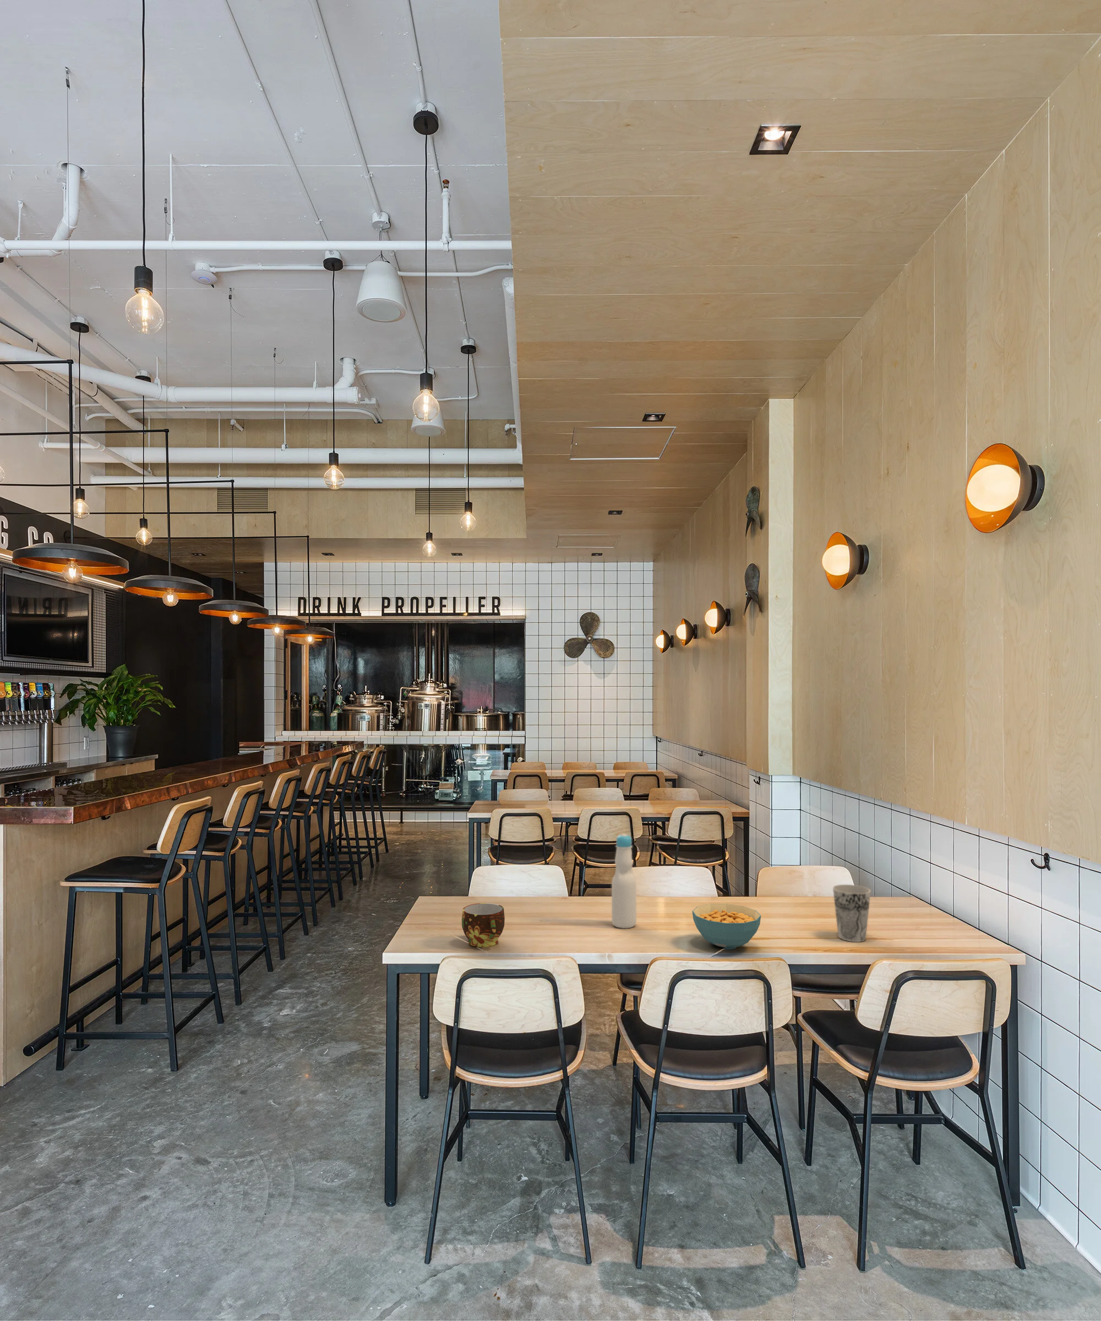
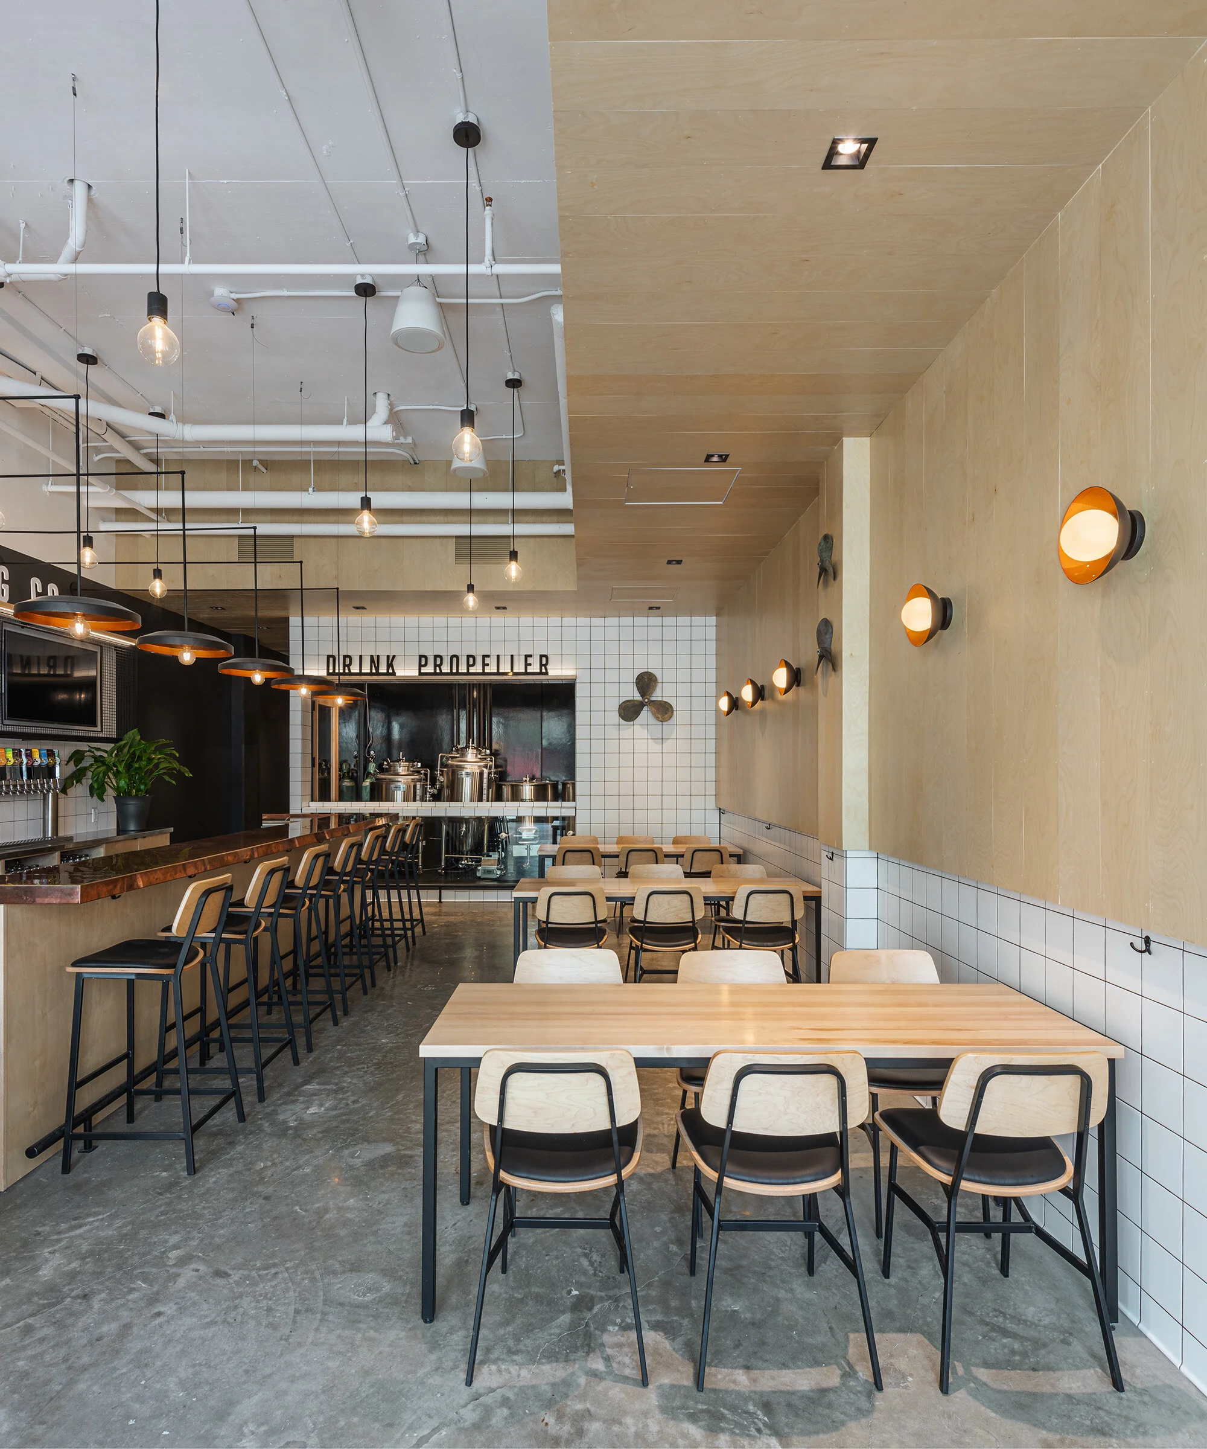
- cereal bowl [692,903,762,950]
- cup [461,903,505,947]
- cup [832,884,872,942]
- bottle [611,834,637,929]
